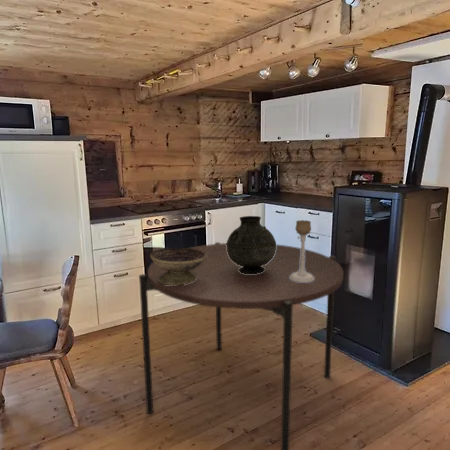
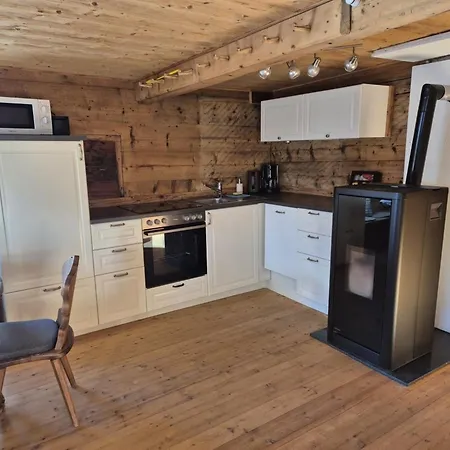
- dining table [138,241,344,450]
- candle holder [290,219,314,282]
- vase [226,215,277,274]
- decorative bowl [149,247,206,285]
